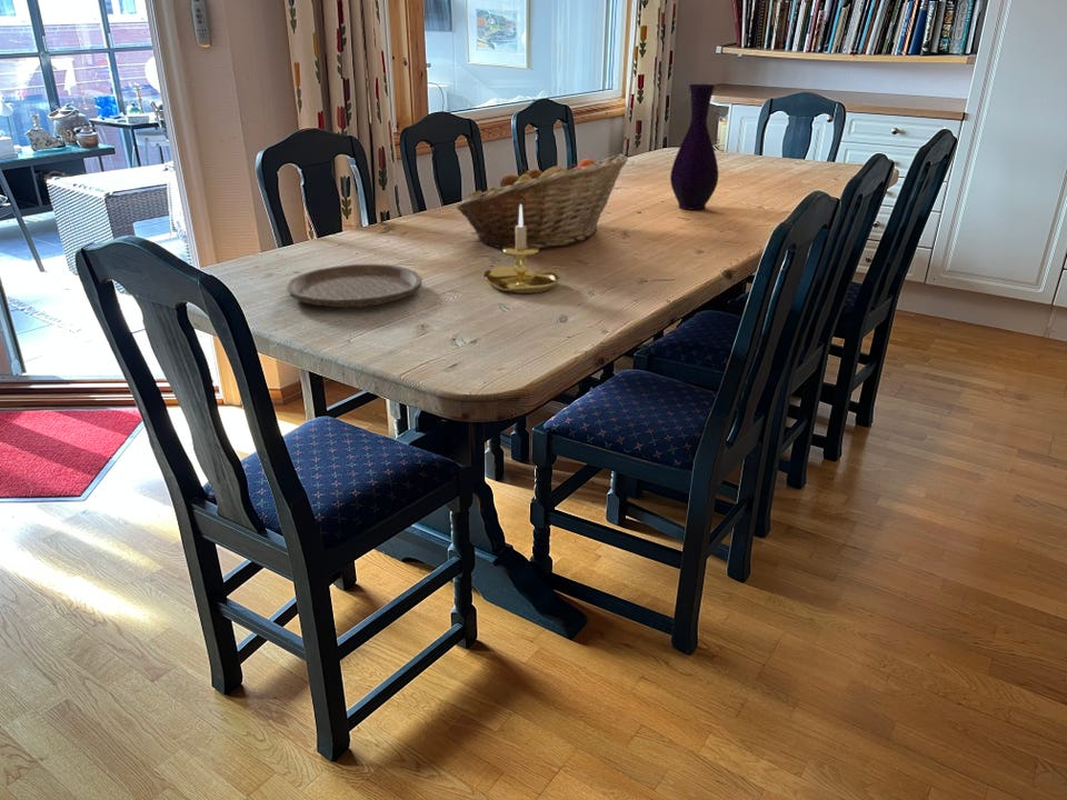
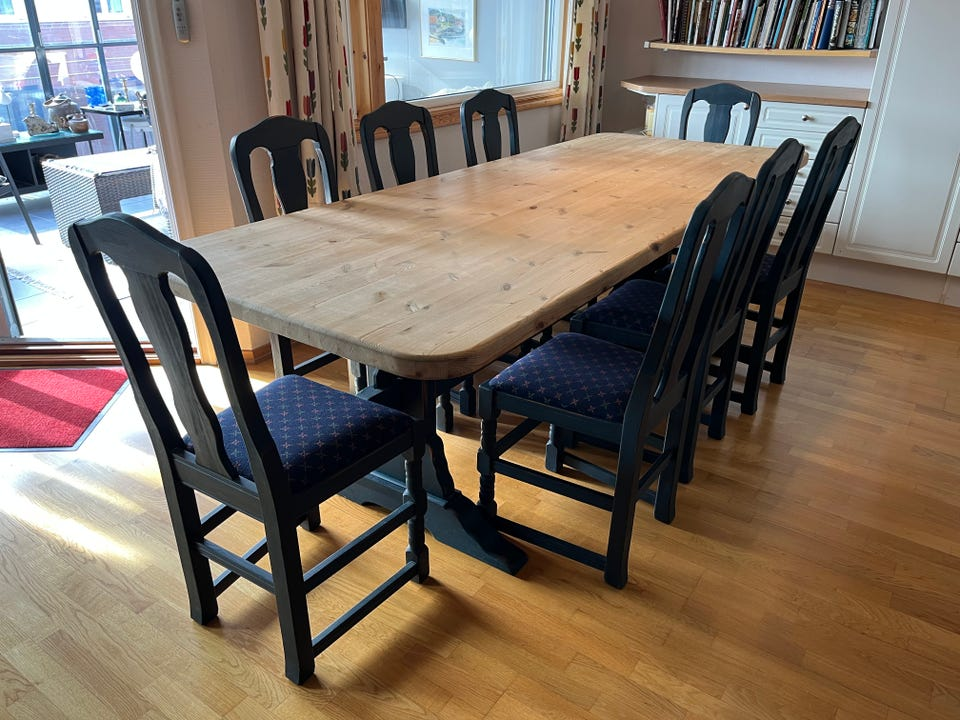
- candle holder [482,204,568,294]
- fruit basket [456,152,629,250]
- vase [669,83,719,211]
- plate [286,263,423,309]
